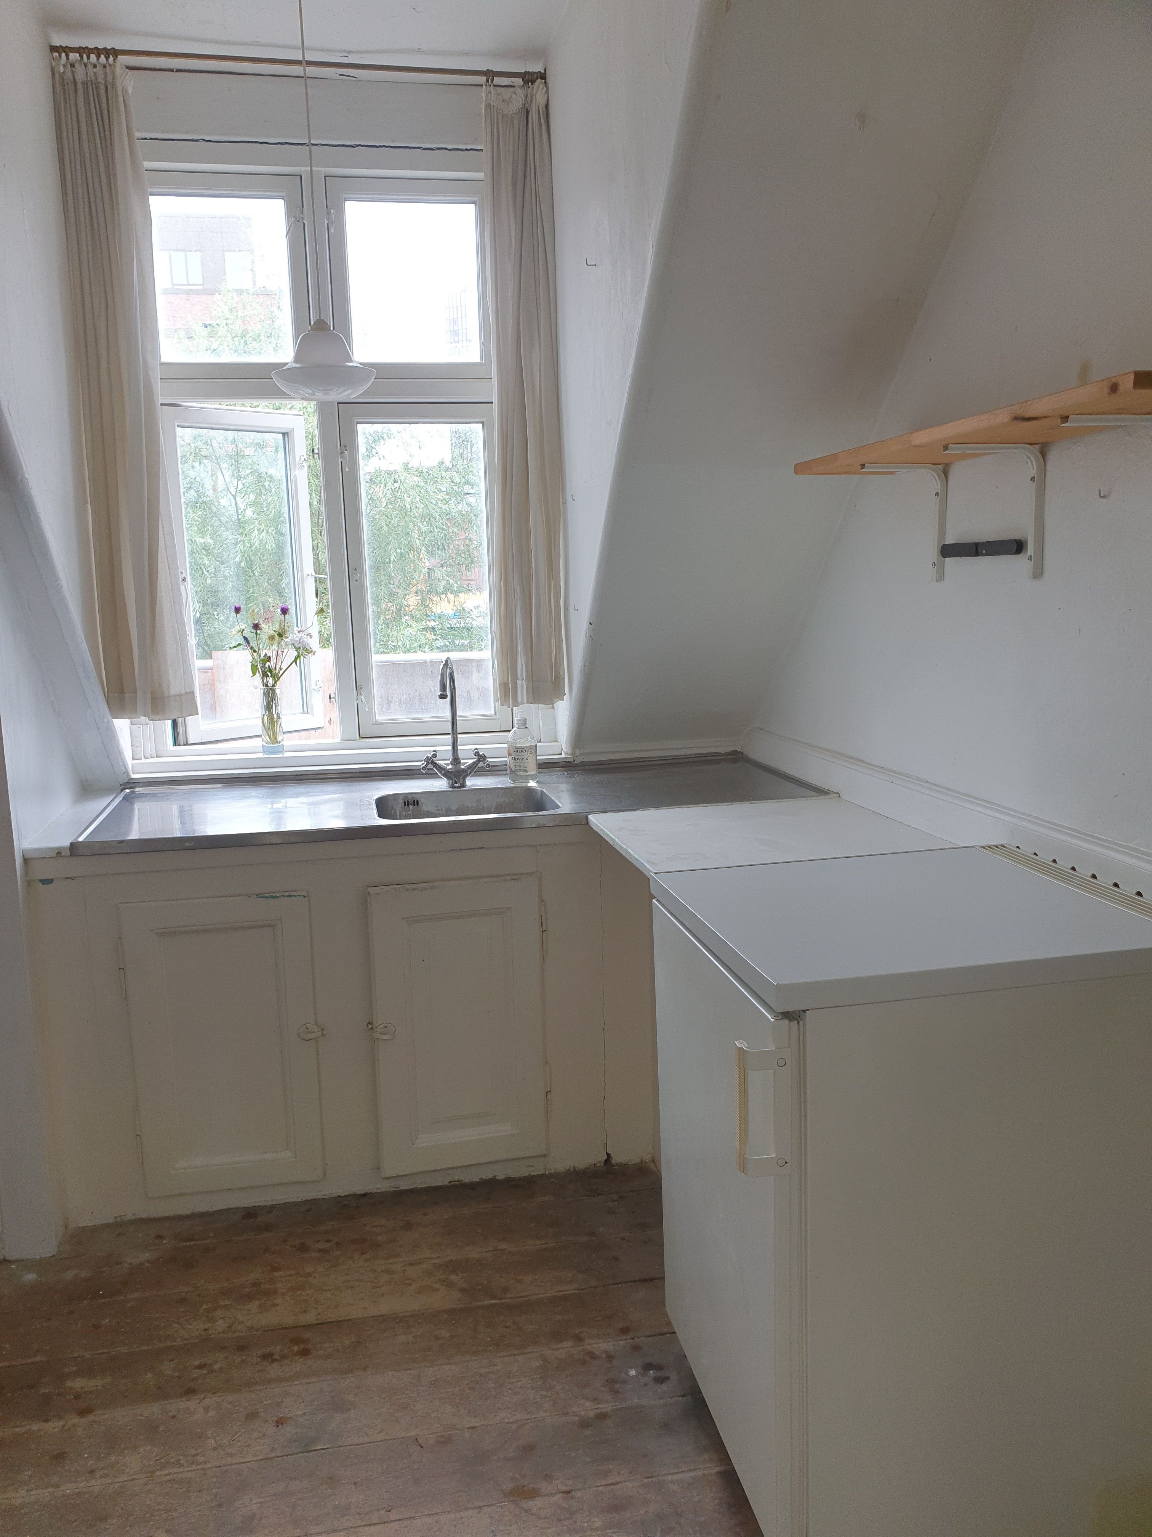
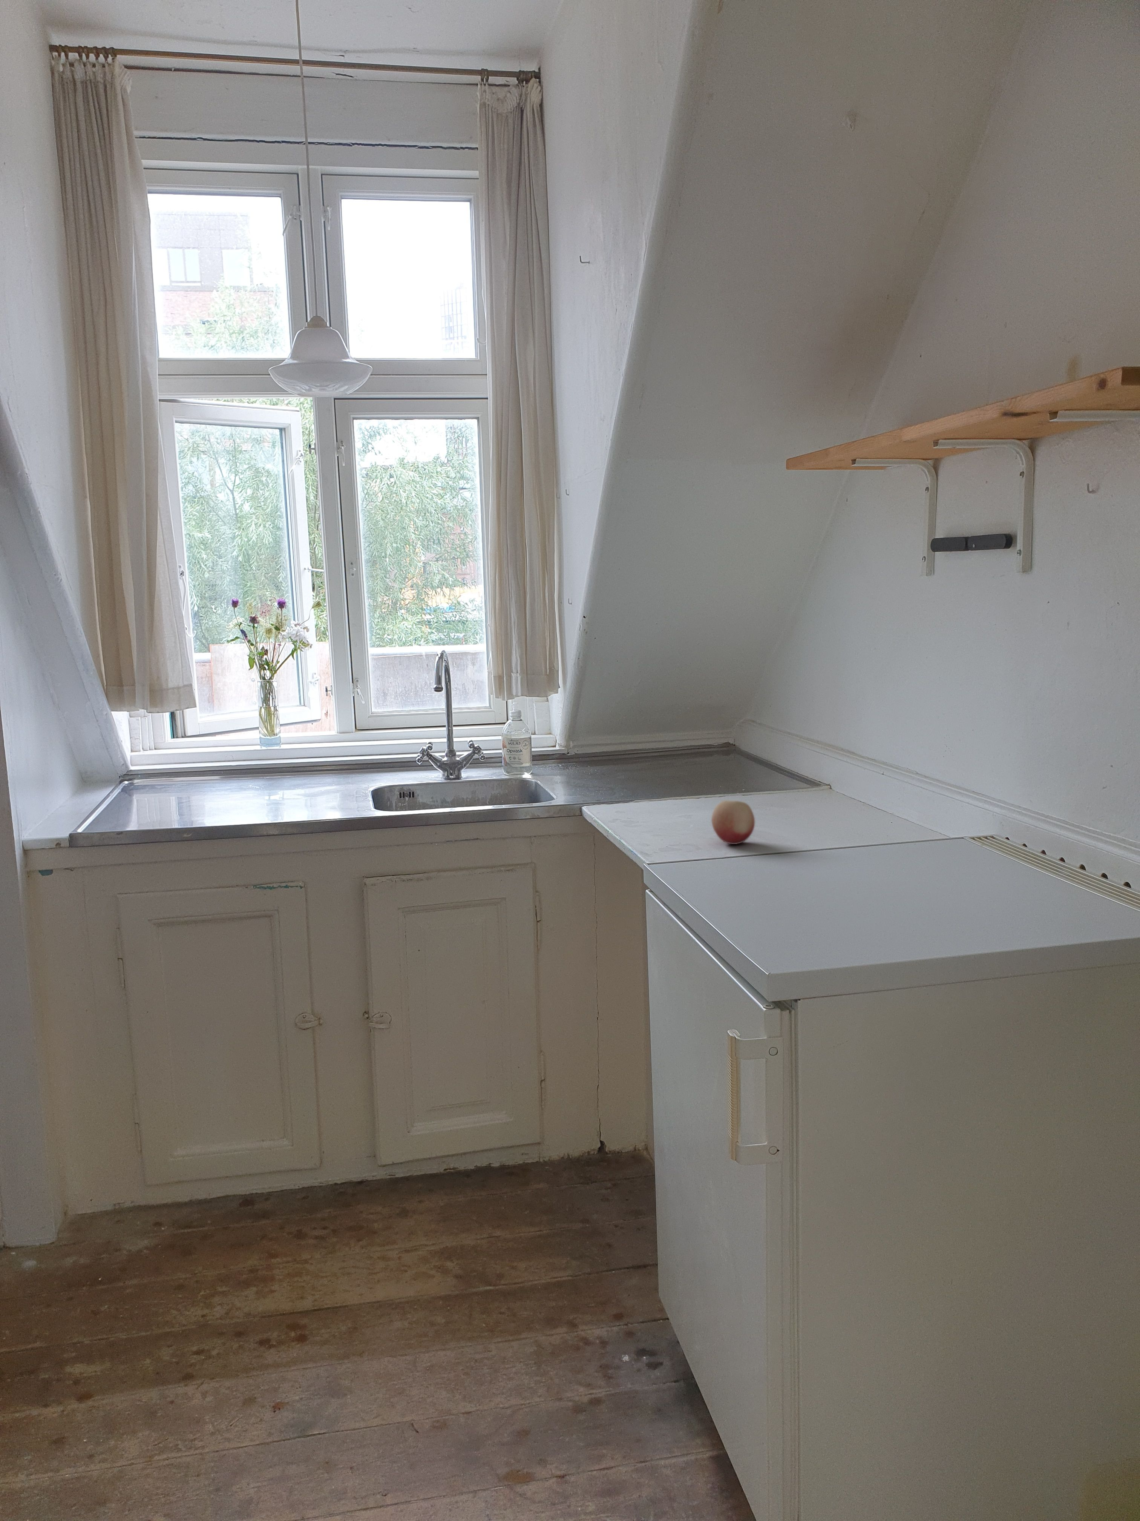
+ fruit [711,800,756,844]
